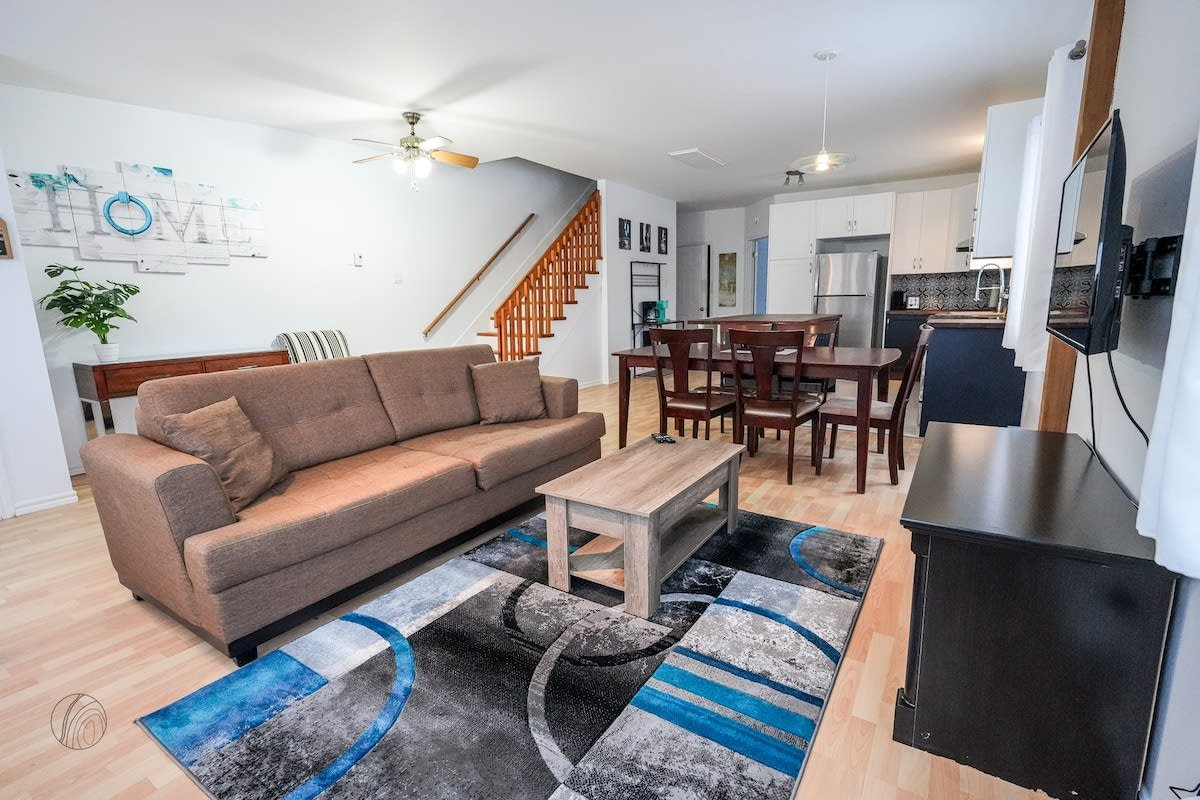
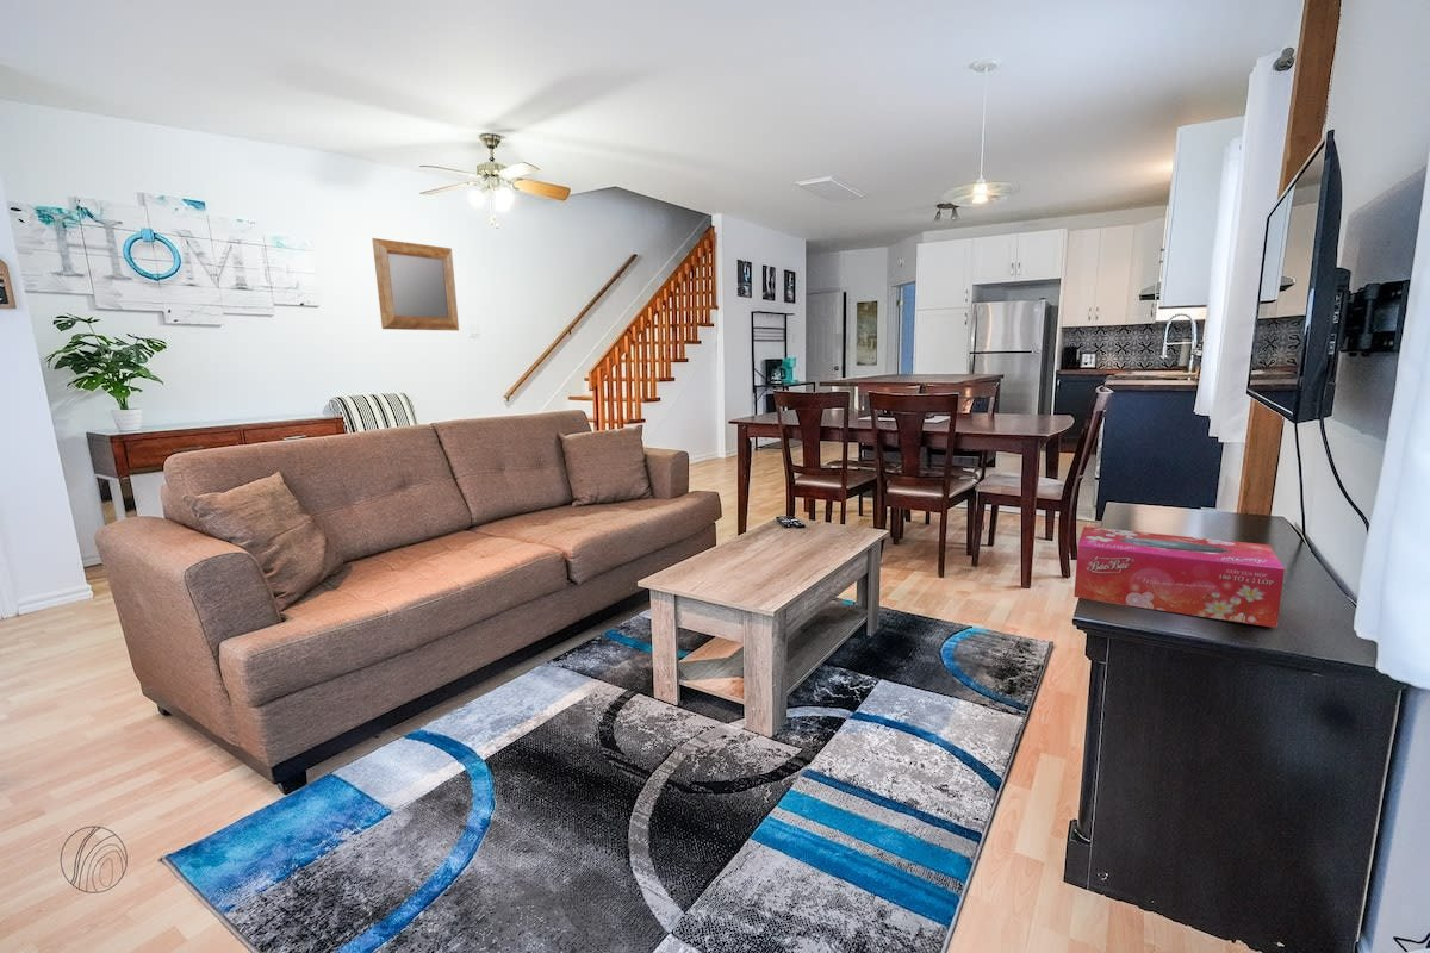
+ tissue box [1072,525,1286,629]
+ mirror [371,237,460,332]
